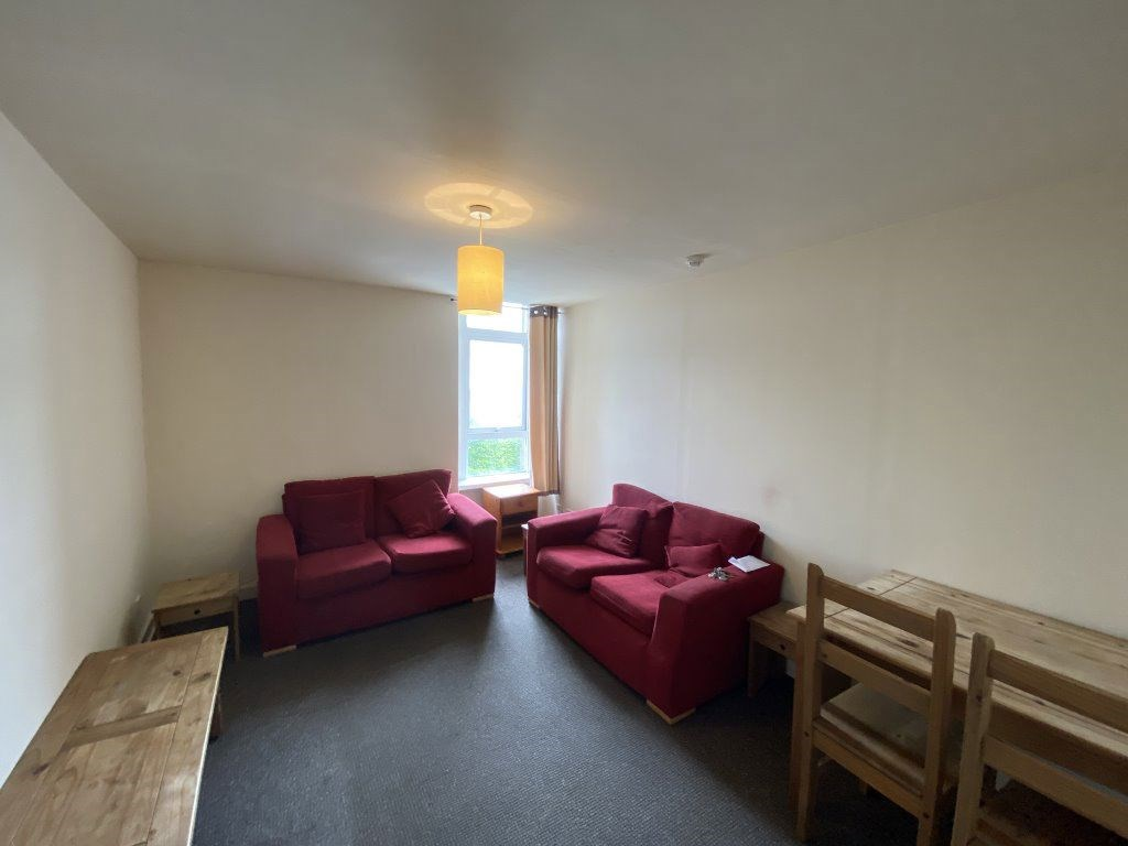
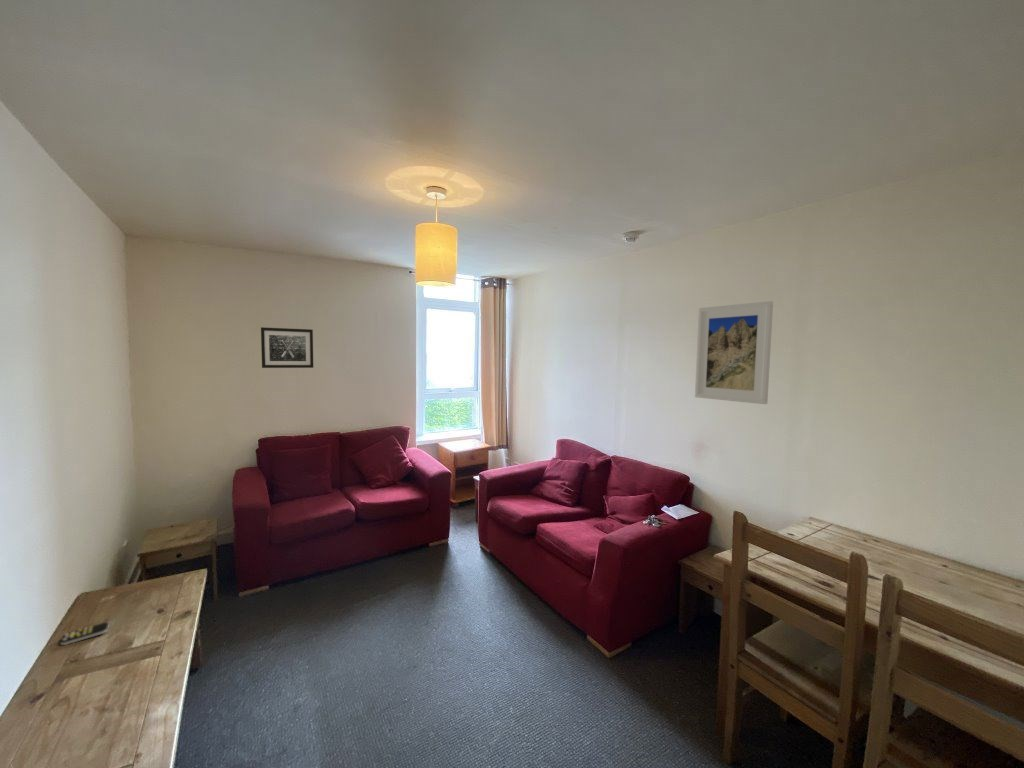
+ wall art [260,326,314,369]
+ remote control [60,621,109,646]
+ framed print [694,300,774,405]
